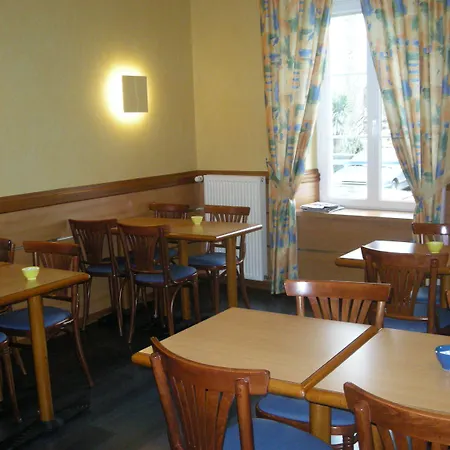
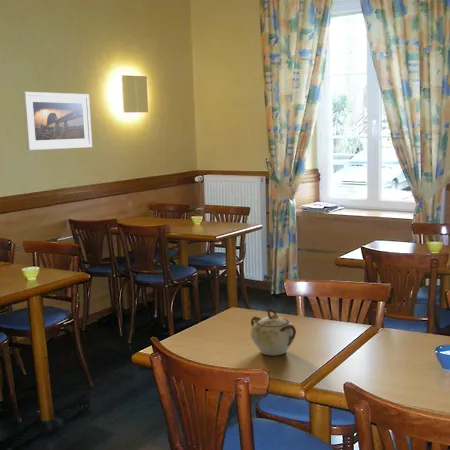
+ sugar bowl [250,307,297,356]
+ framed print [22,91,93,151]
